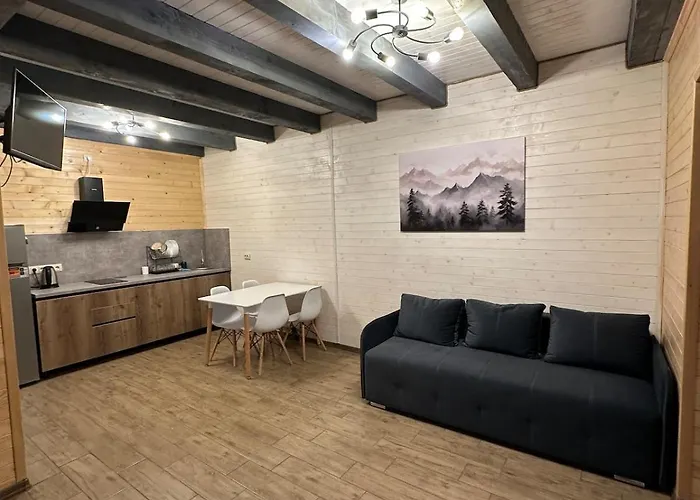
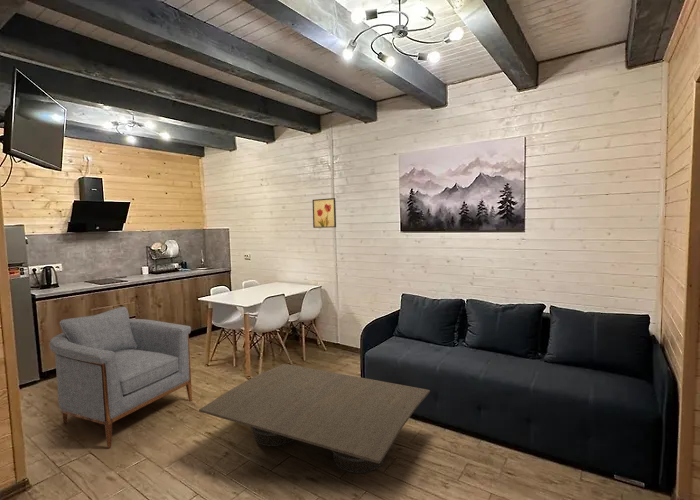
+ wall art [312,197,337,229]
+ armchair [48,306,193,449]
+ coffee table [198,363,431,474]
